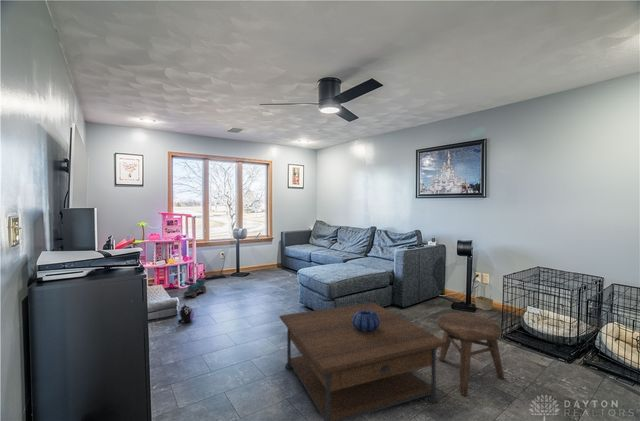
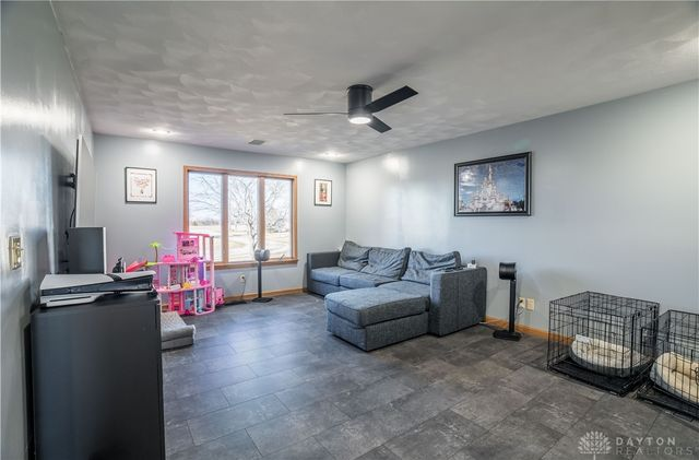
- decorative bowl [352,310,380,332]
- stool [436,312,505,396]
- toy train [183,278,207,298]
- coffee table [278,301,449,421]
- basket [474,282,494,311]
- plush toy [177,302,195,323]
